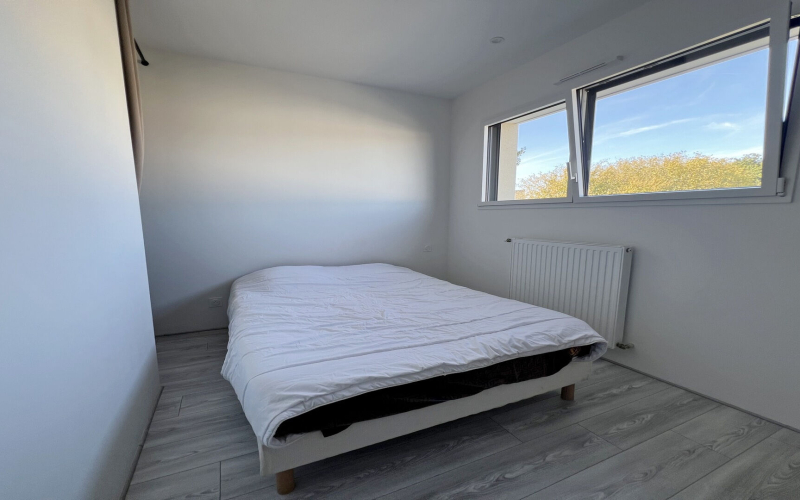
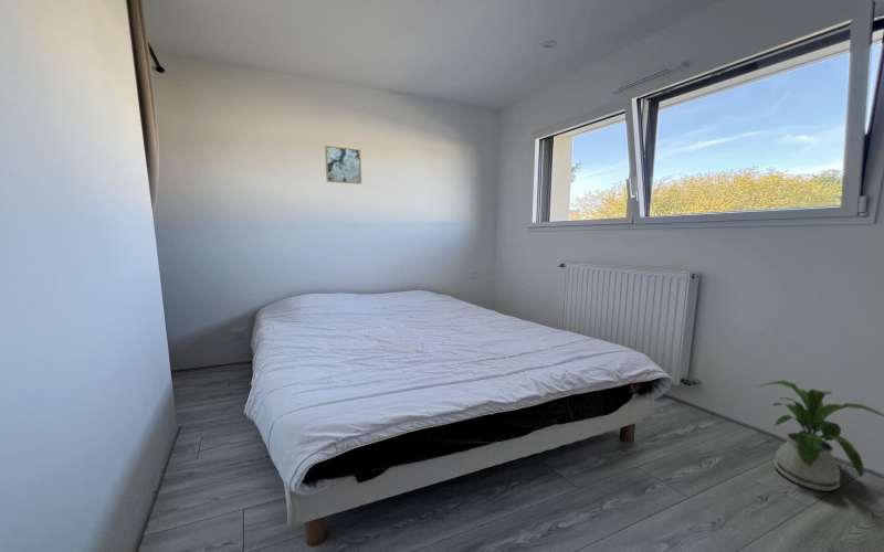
+ house plant [757,380,884,492]
+ wall art [324,145,362,185]
